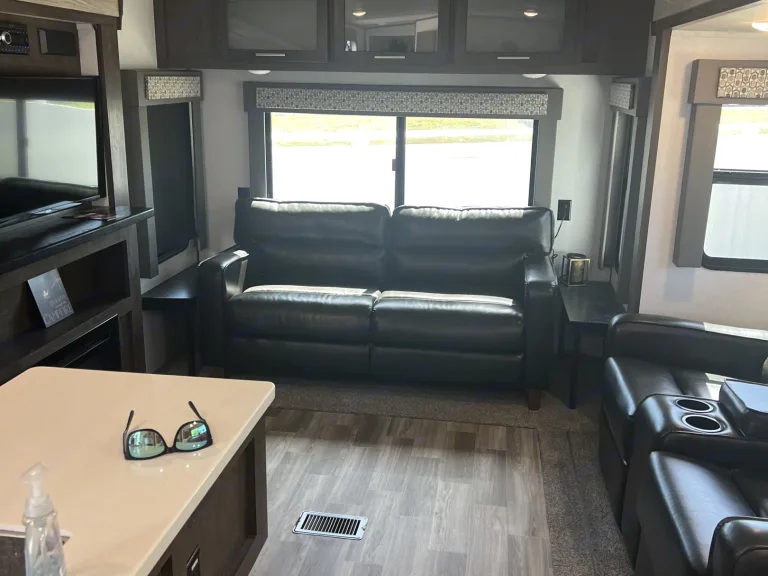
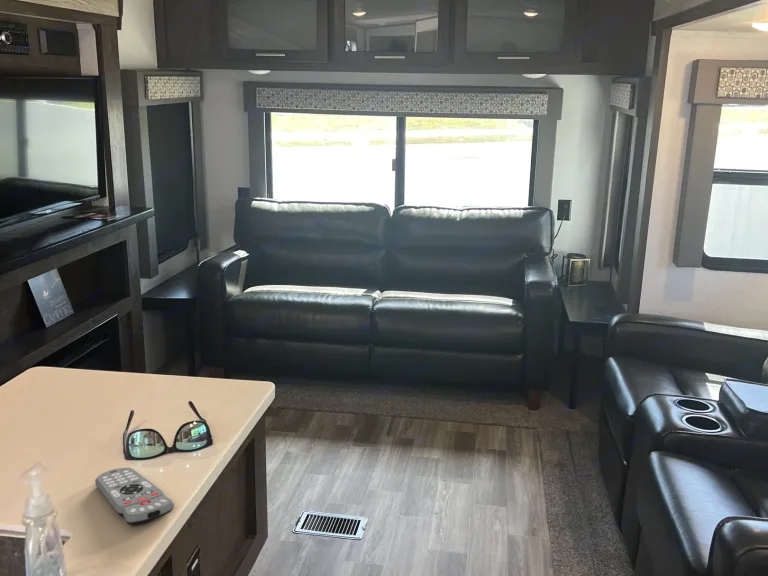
+ remote control [94,467,175,525]
